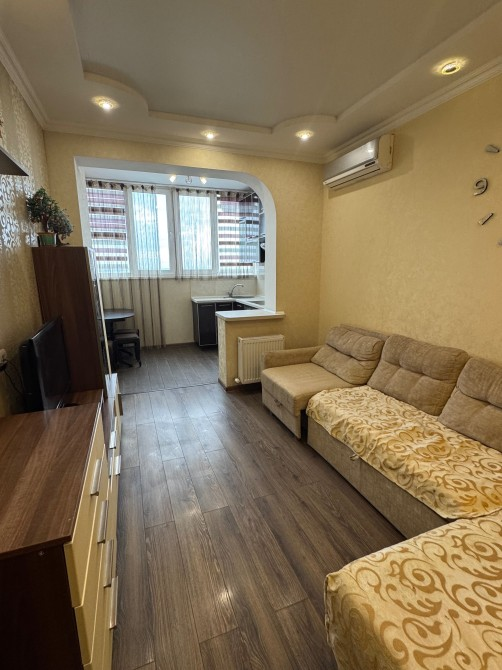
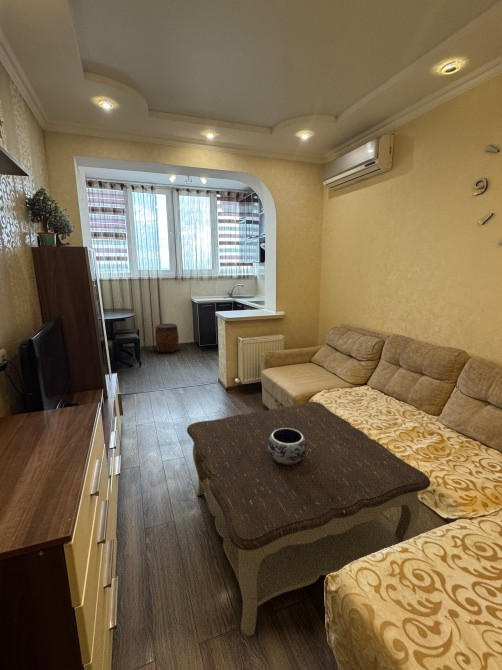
+ coffee table [186,401,431,637]
+ stool [154,323,180,353]
+ decorative bowl [268,428,306,465]
